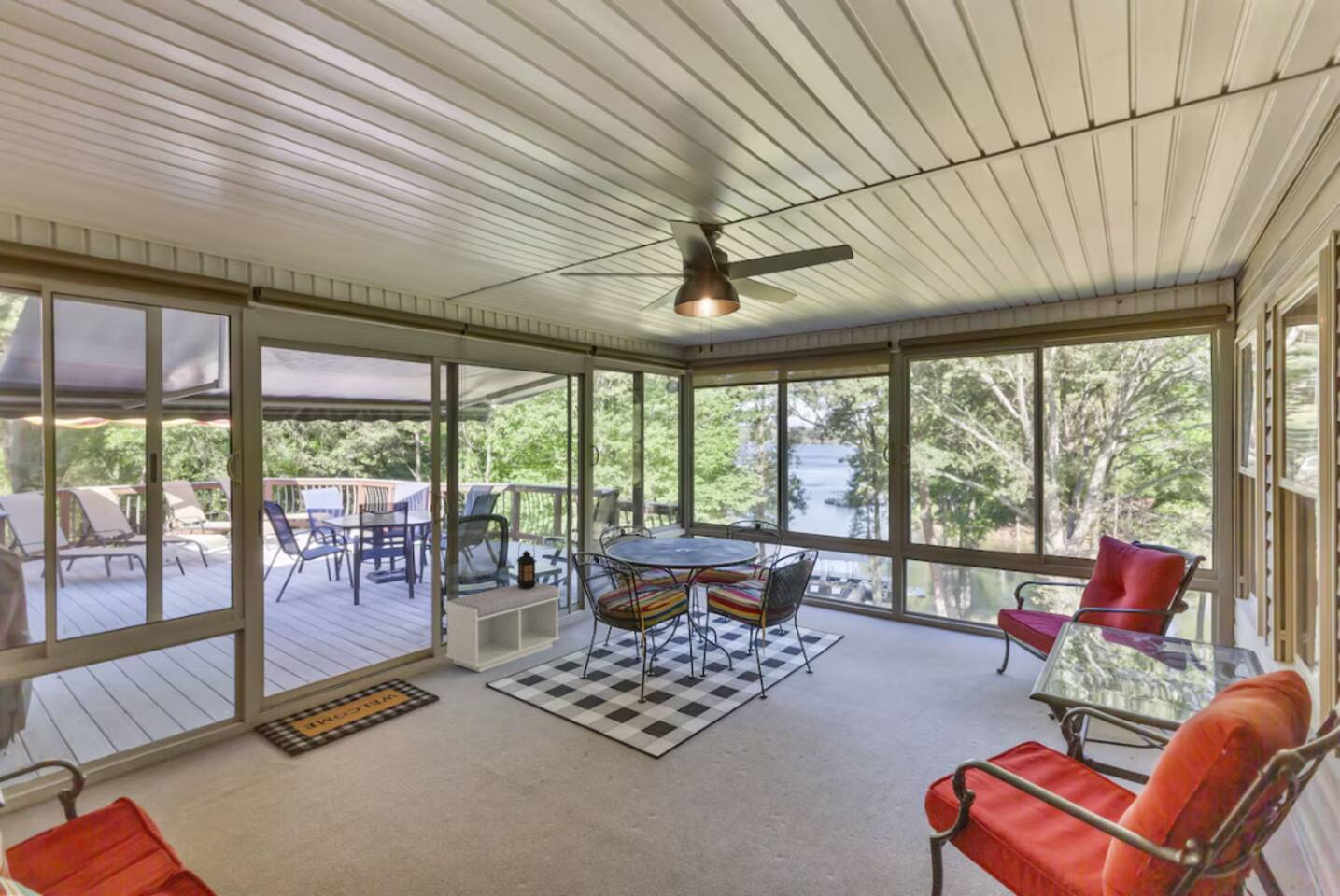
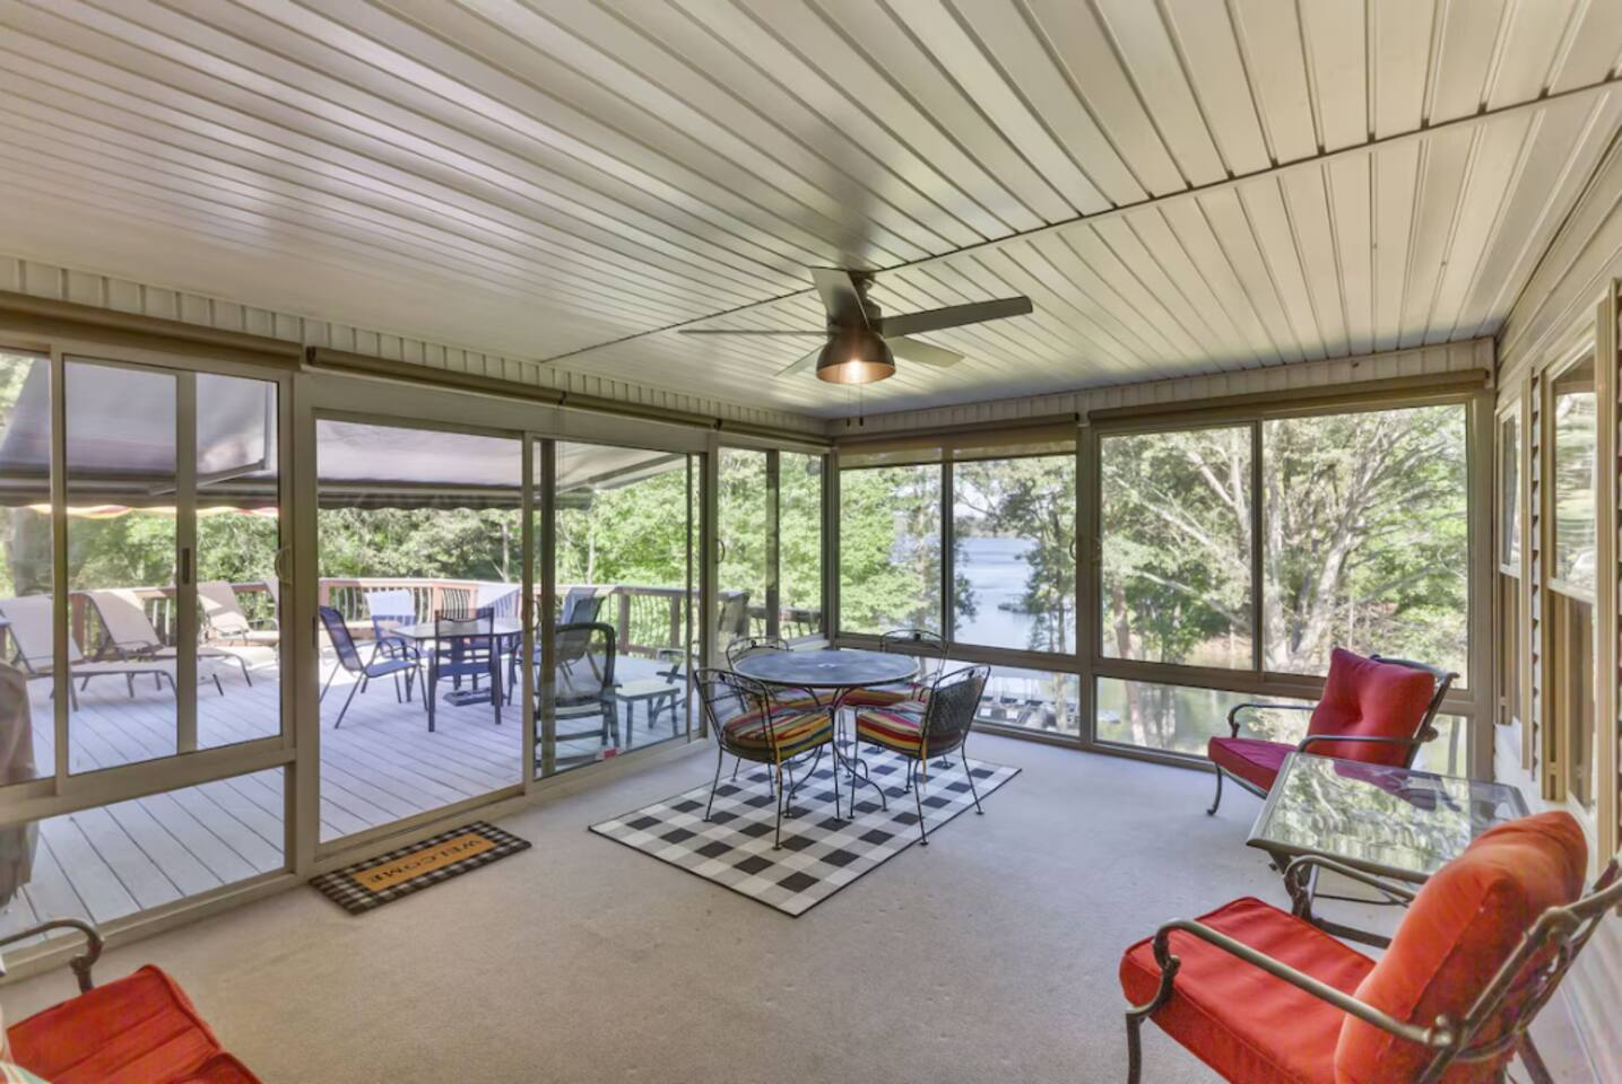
- lantern [515,539,538,589]
- bench [444,581,561,674]
